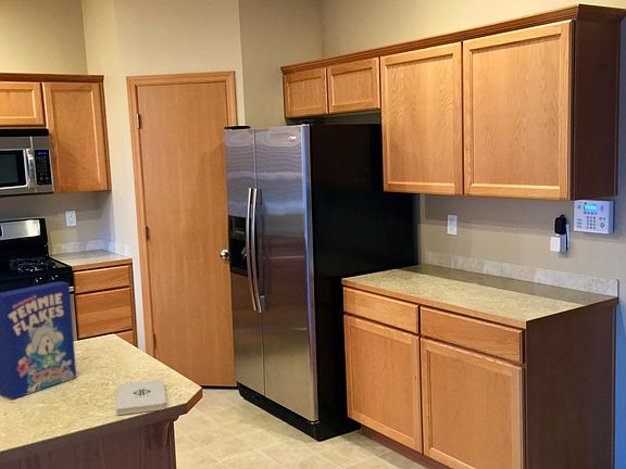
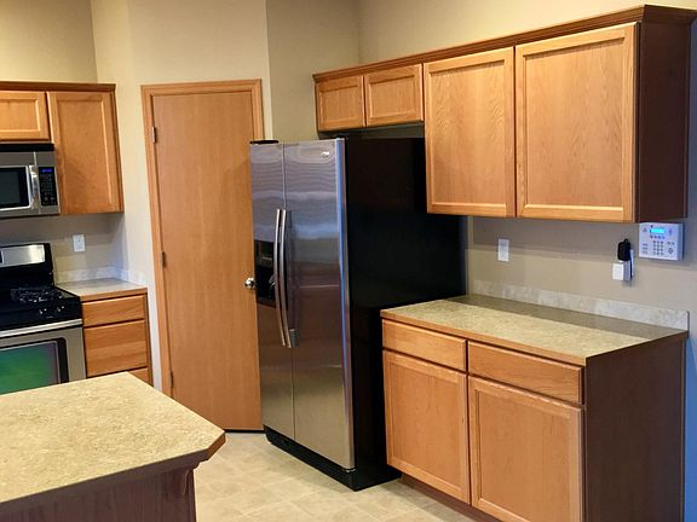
- notepad [115,379,167,416]
- cereal box [0,280,77,401]
